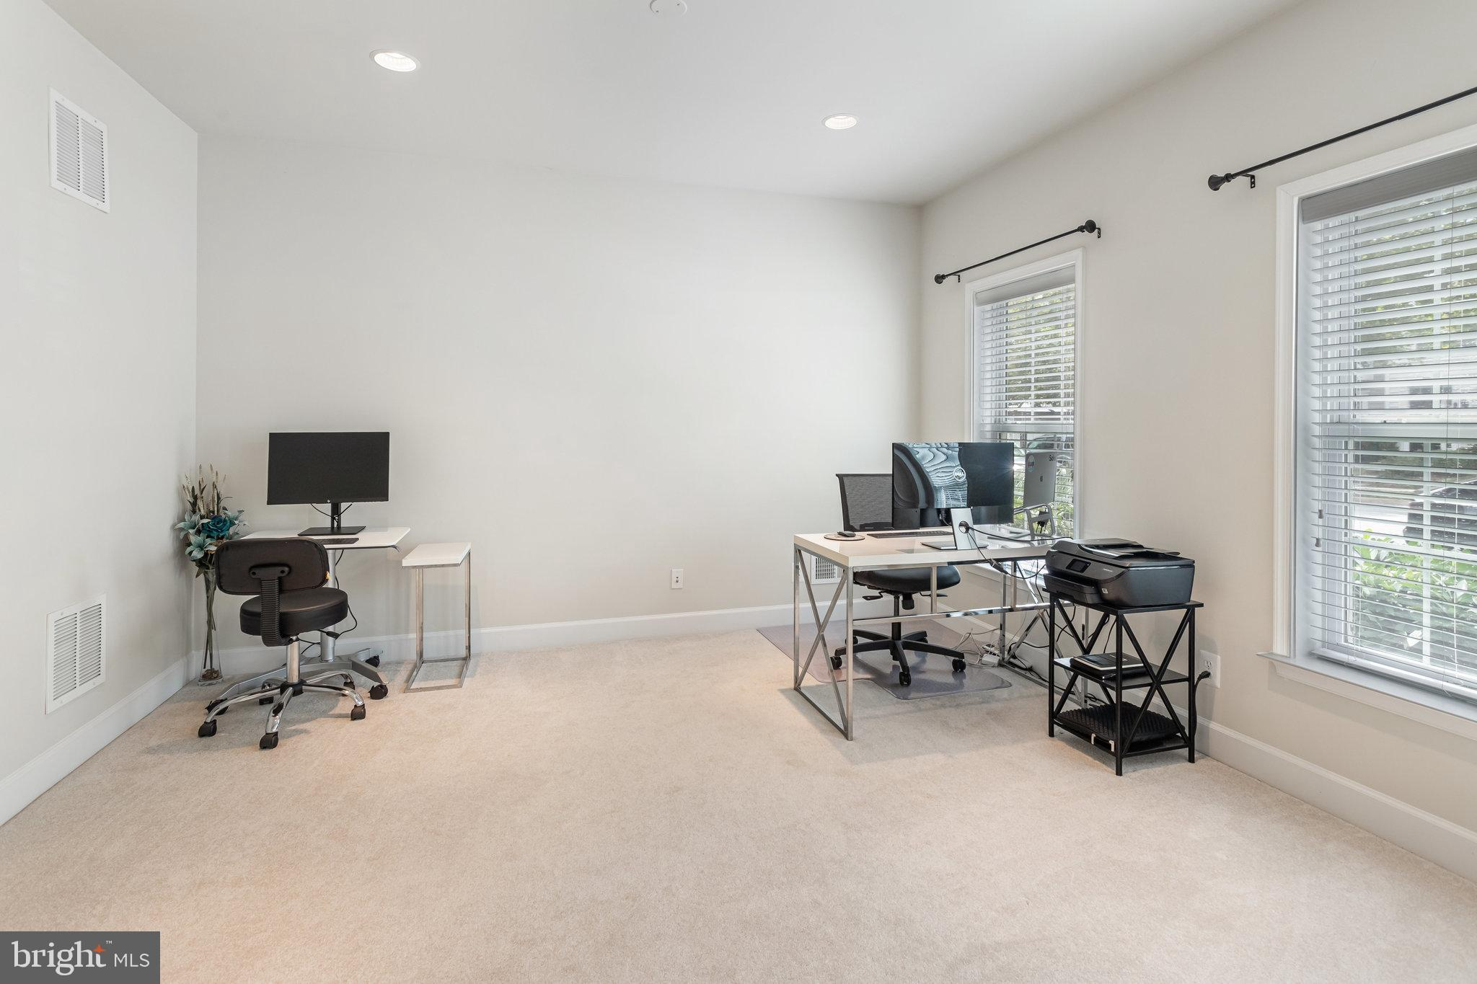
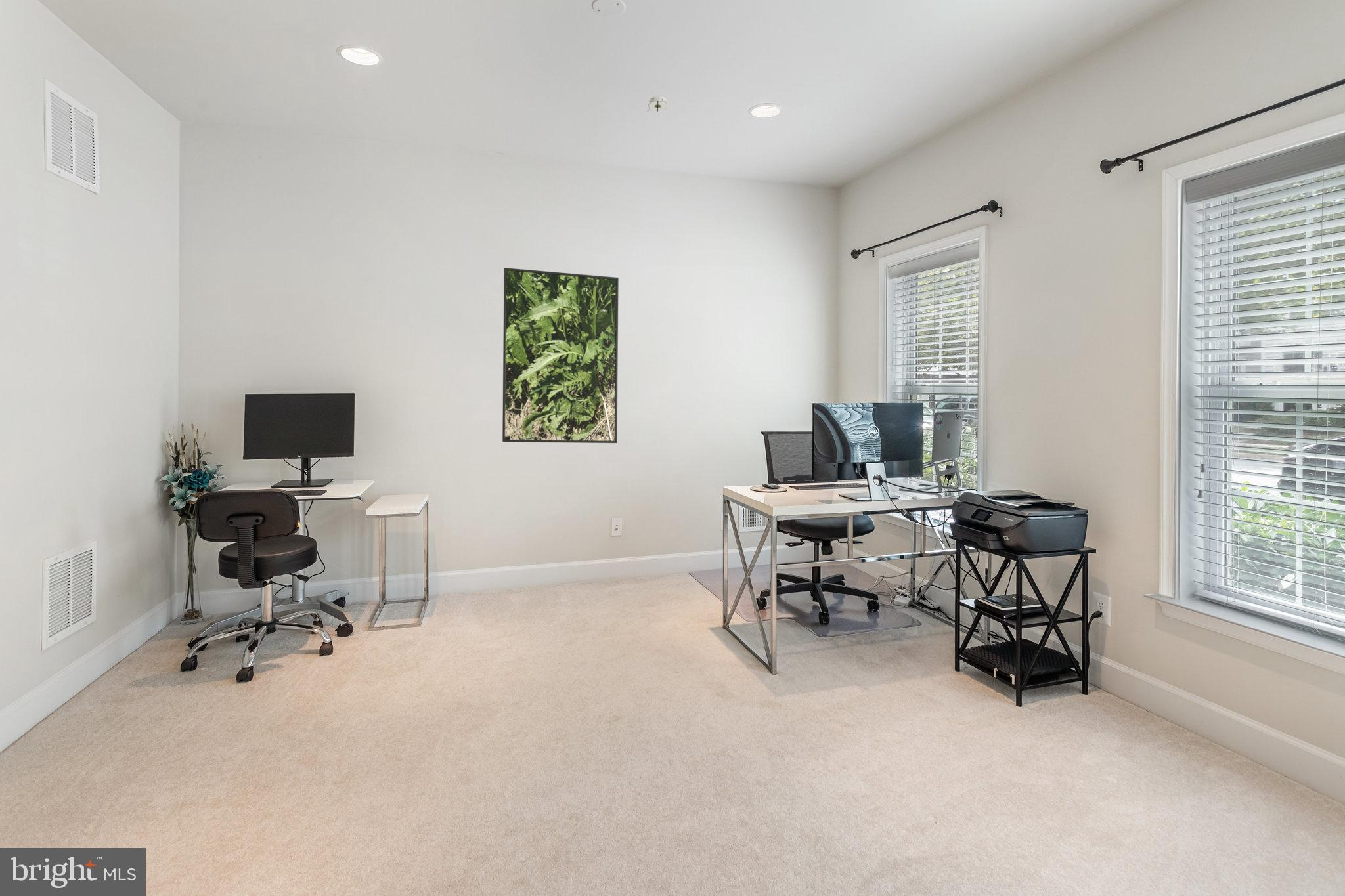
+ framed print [502,267,619,444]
+ smoke detector [646,96,669,112]
